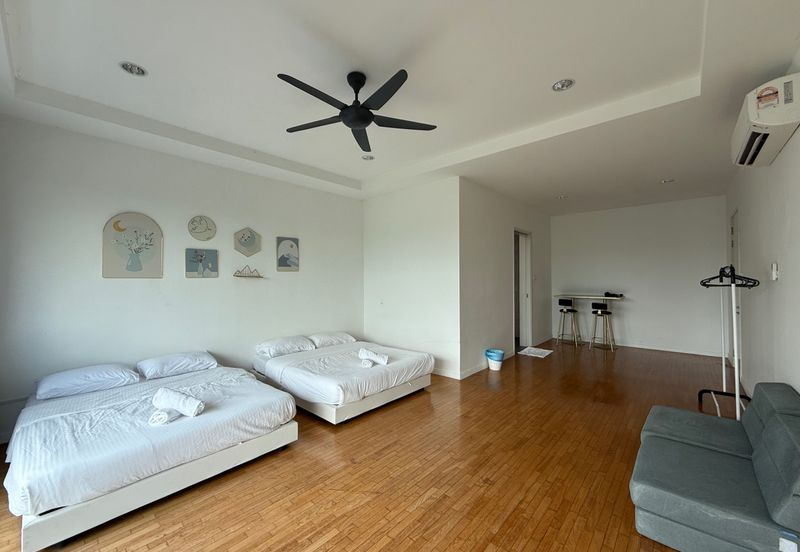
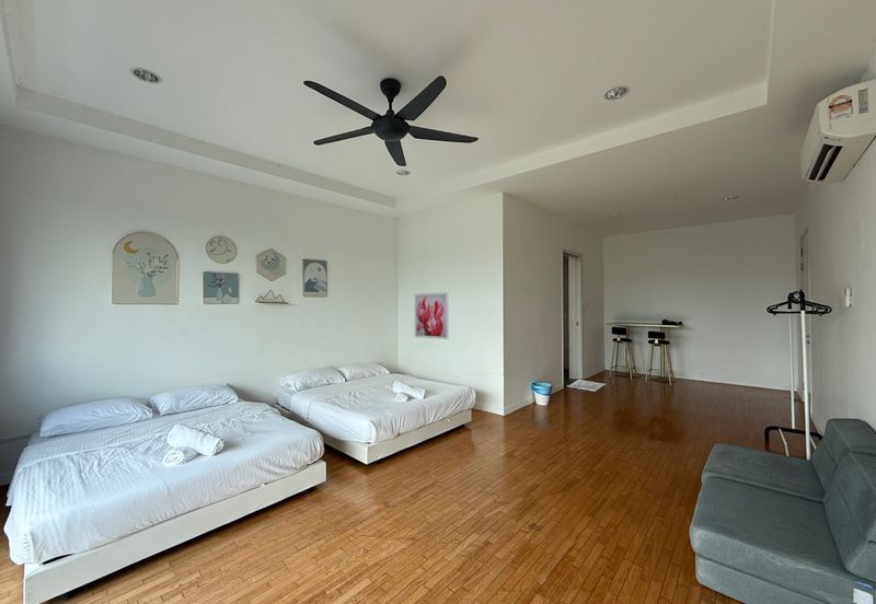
+ wall art [414,291,449,340]
